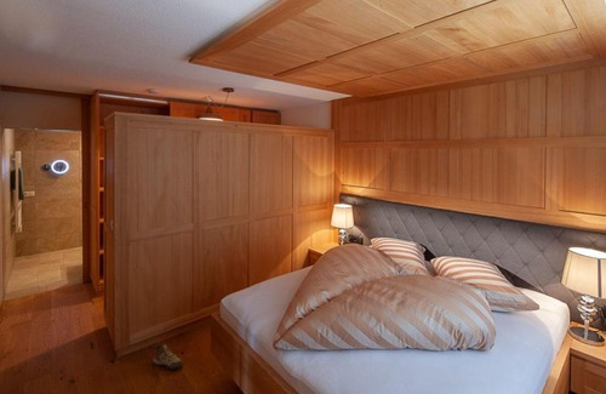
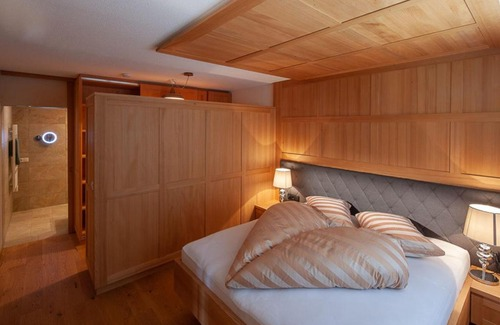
- shoe [152,342,184,370]
